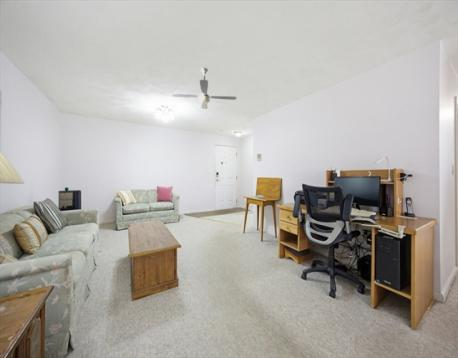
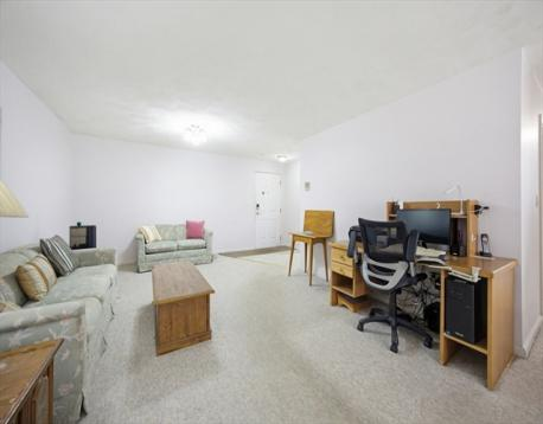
- ceiling fan [170,67,237,110]
